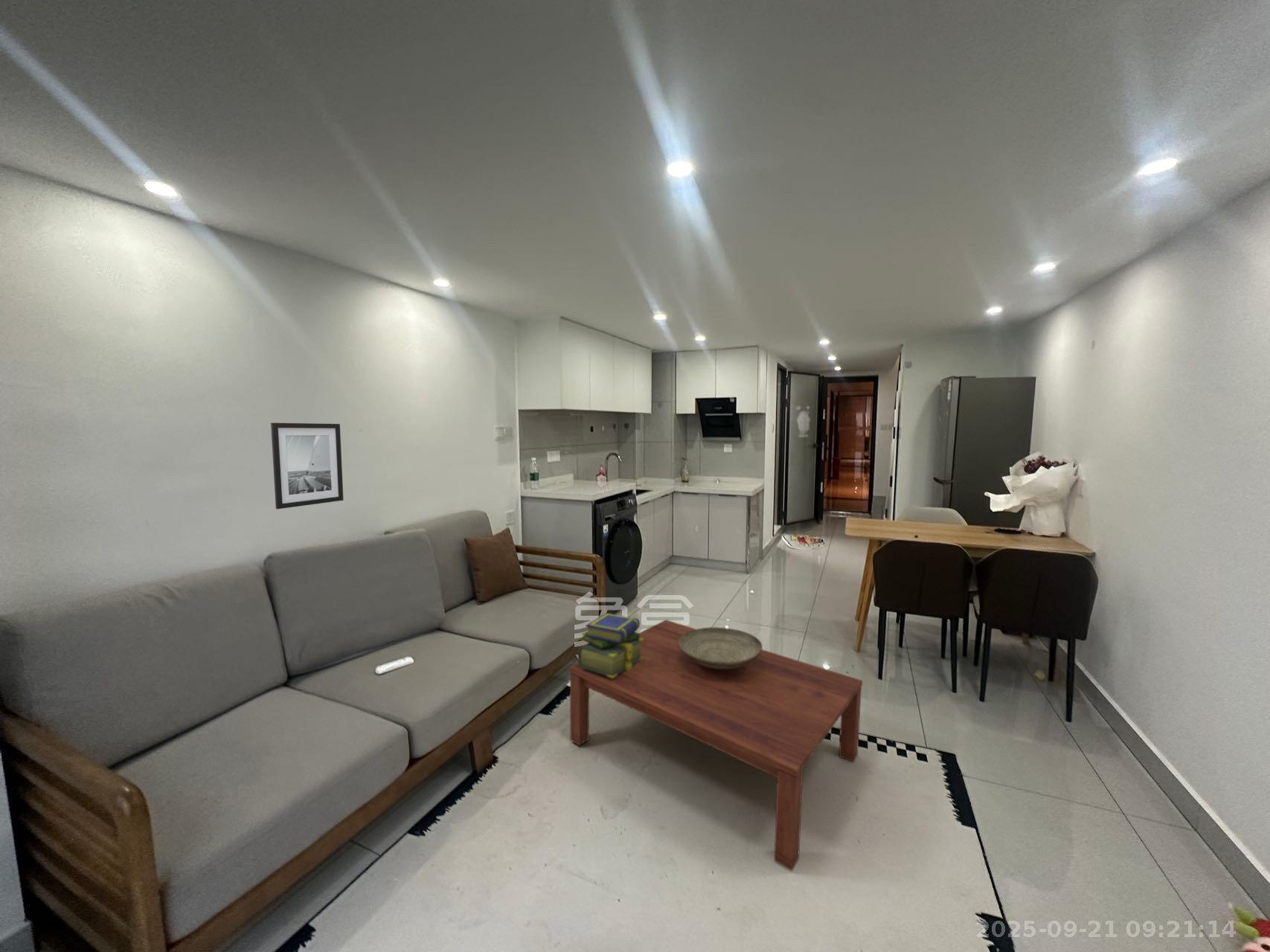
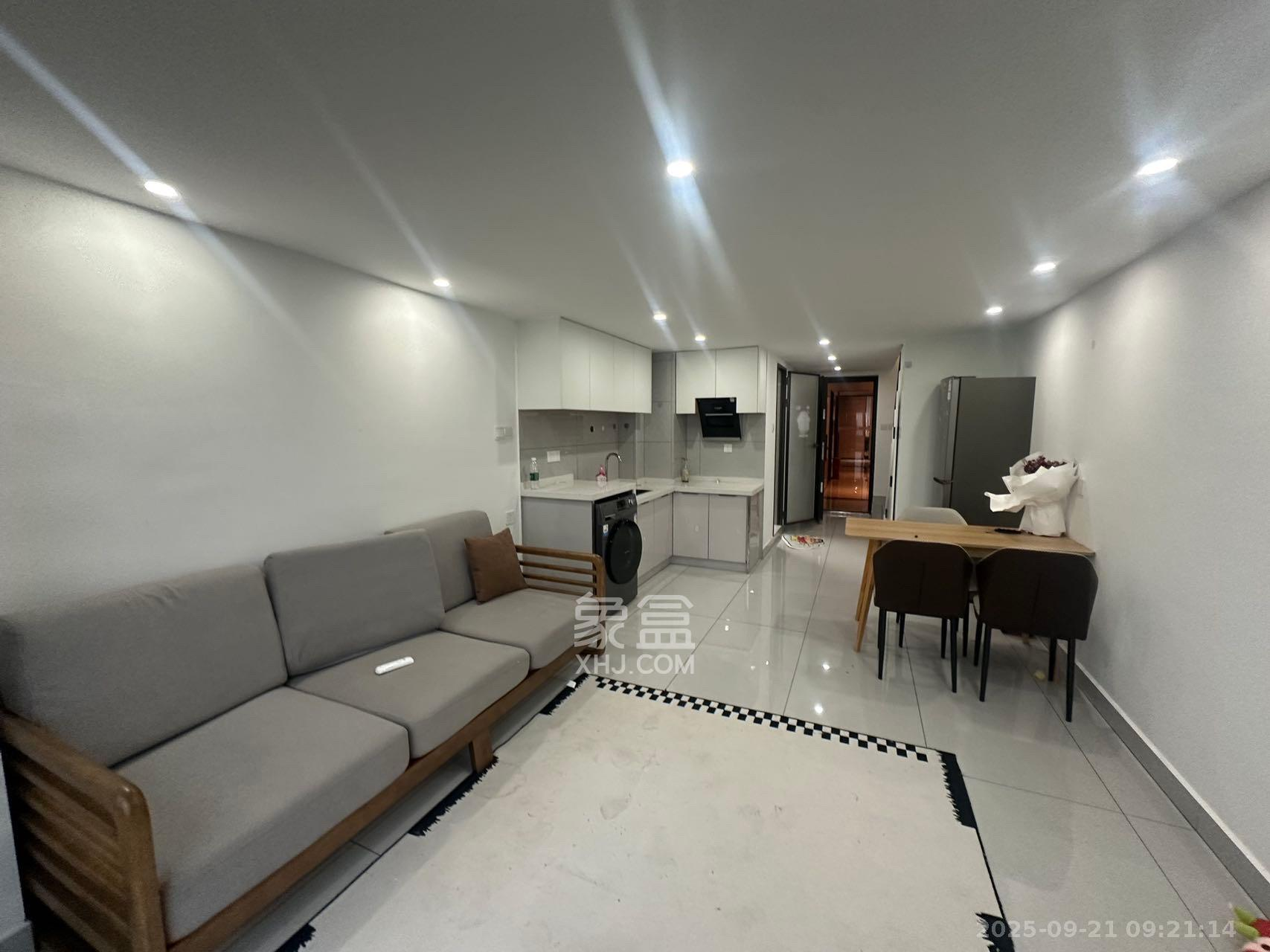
- decorative bowl [679,626,763,669]
- wall art [270,422,344,509]
- stack of books [577,612,644,678]
- coffee table [568,619,863,872]
